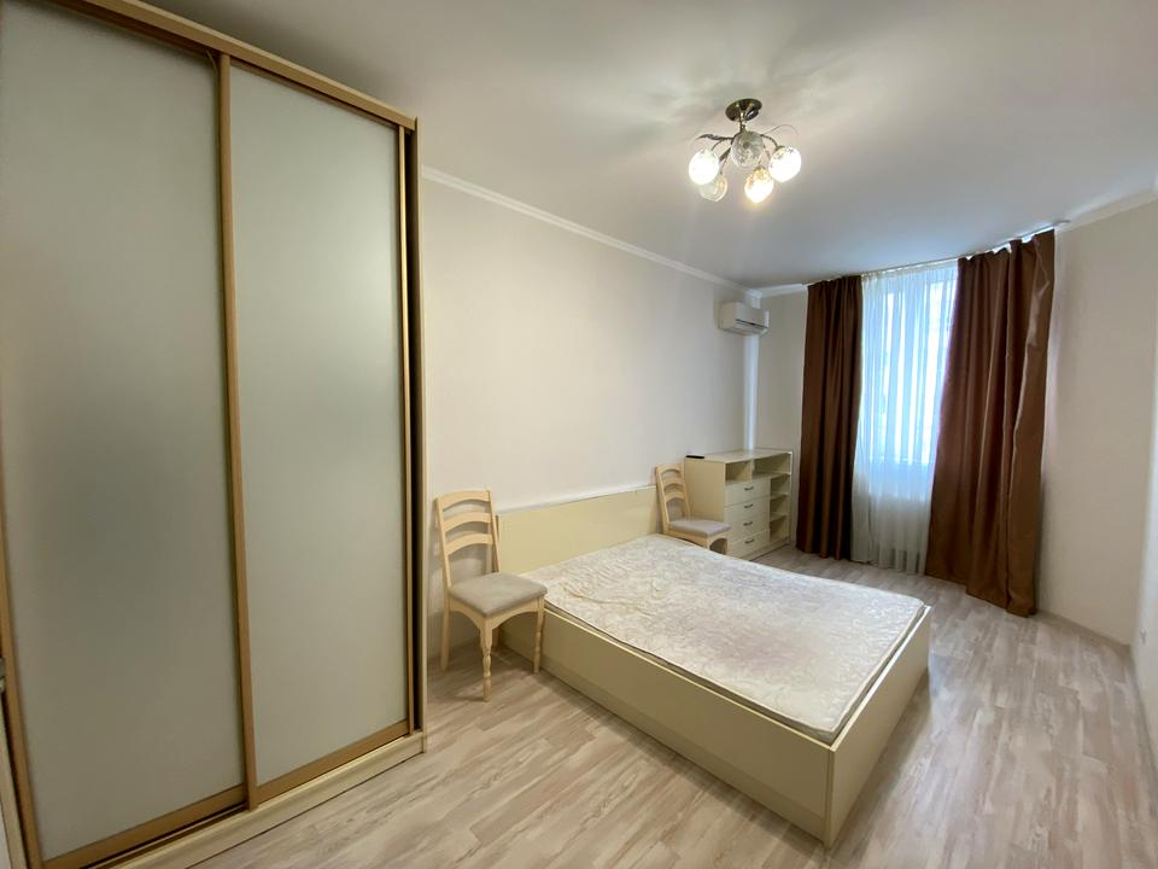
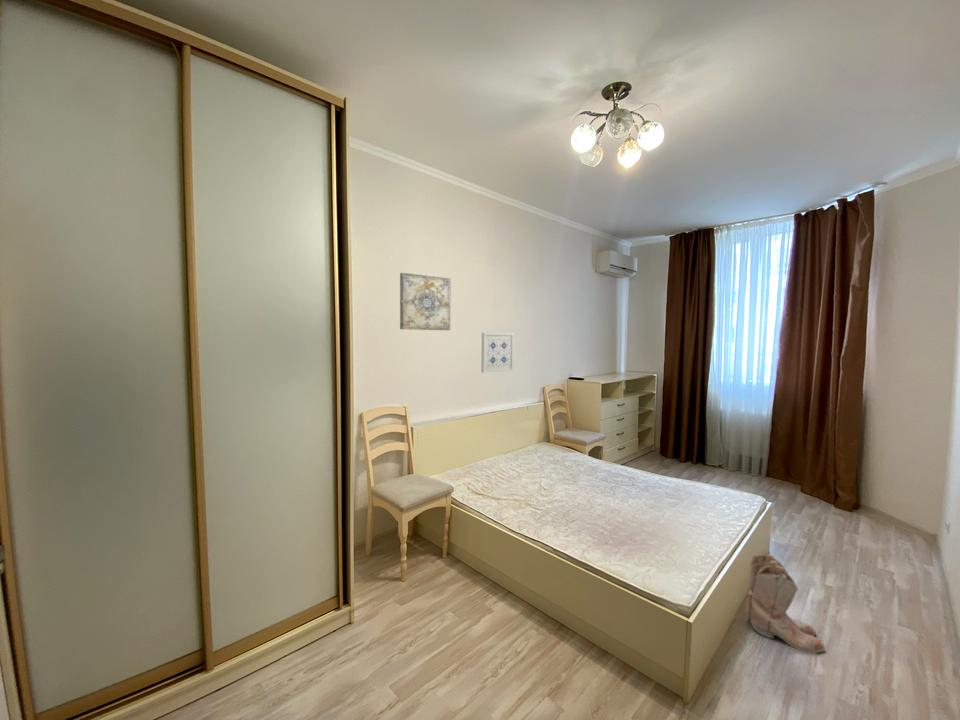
+ wall art [399,272,451,331]
+ boots [745,553,827,654]
+ wall art [480,332,515,374]
